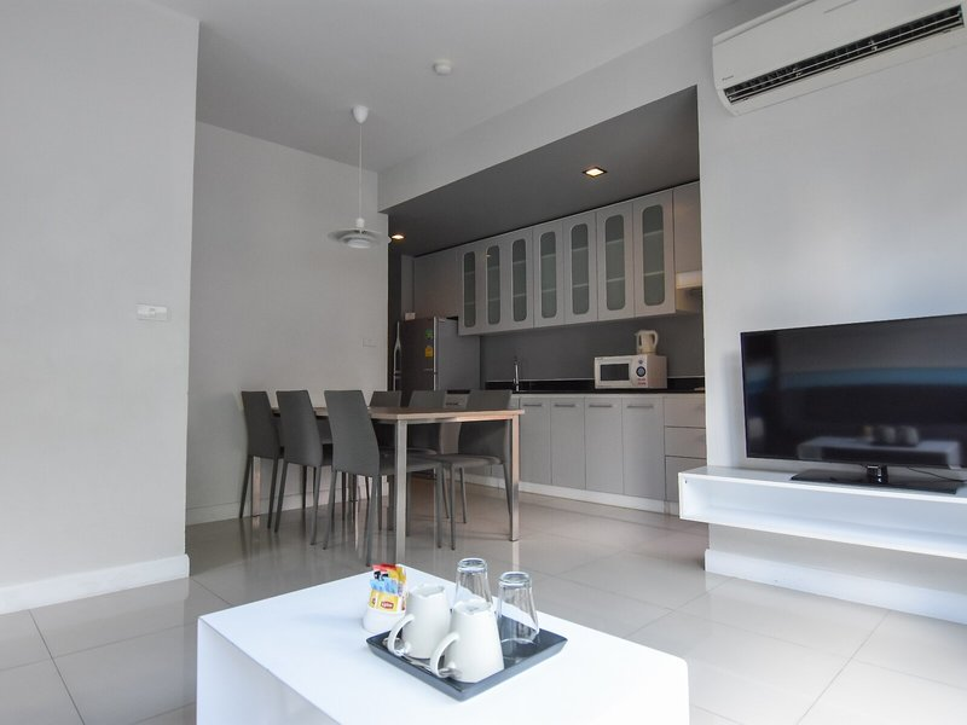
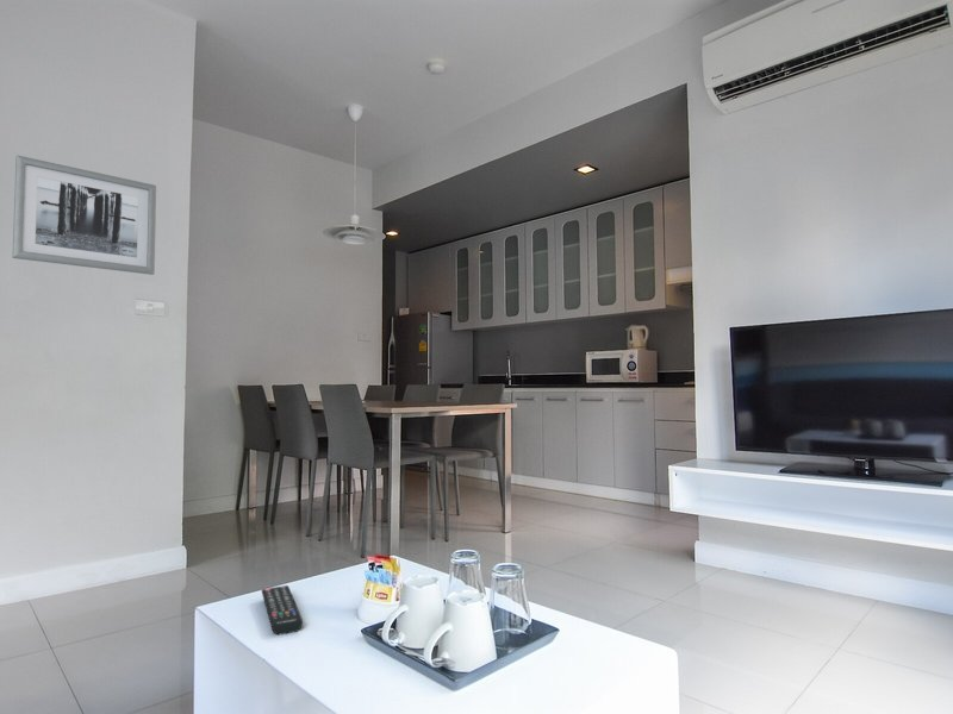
+ wall art [12,154,157,276]
+ remote control [261,584,304,635]
